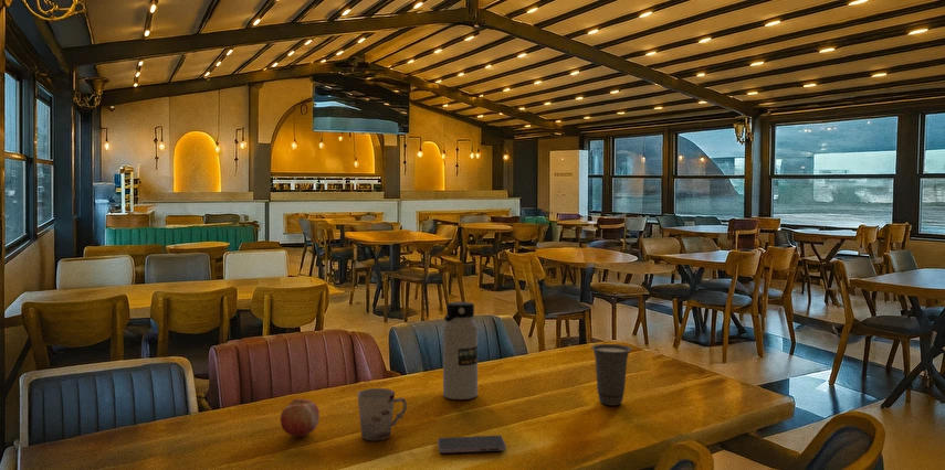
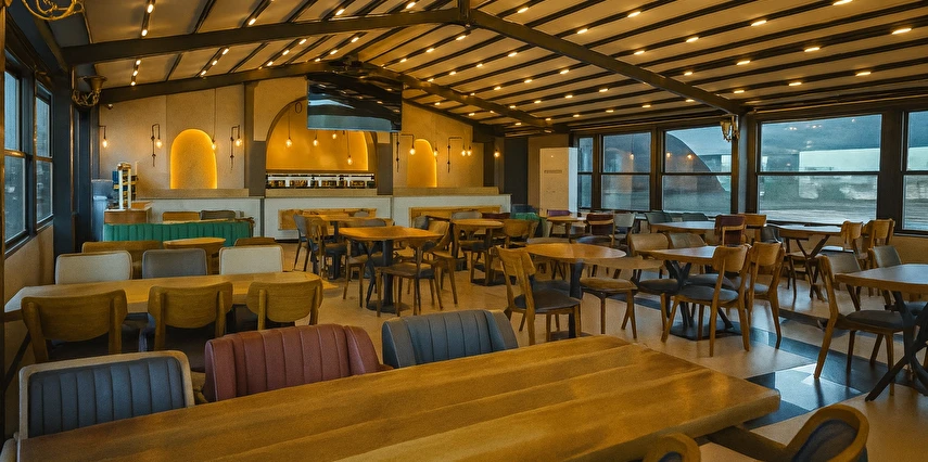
- cup [356,387,408,441]
- cup [590,343,632,406]
- smartphone [437,435,507,455]
- fruit [280,398,321,438]
- water bottle [442,301,479,400]
